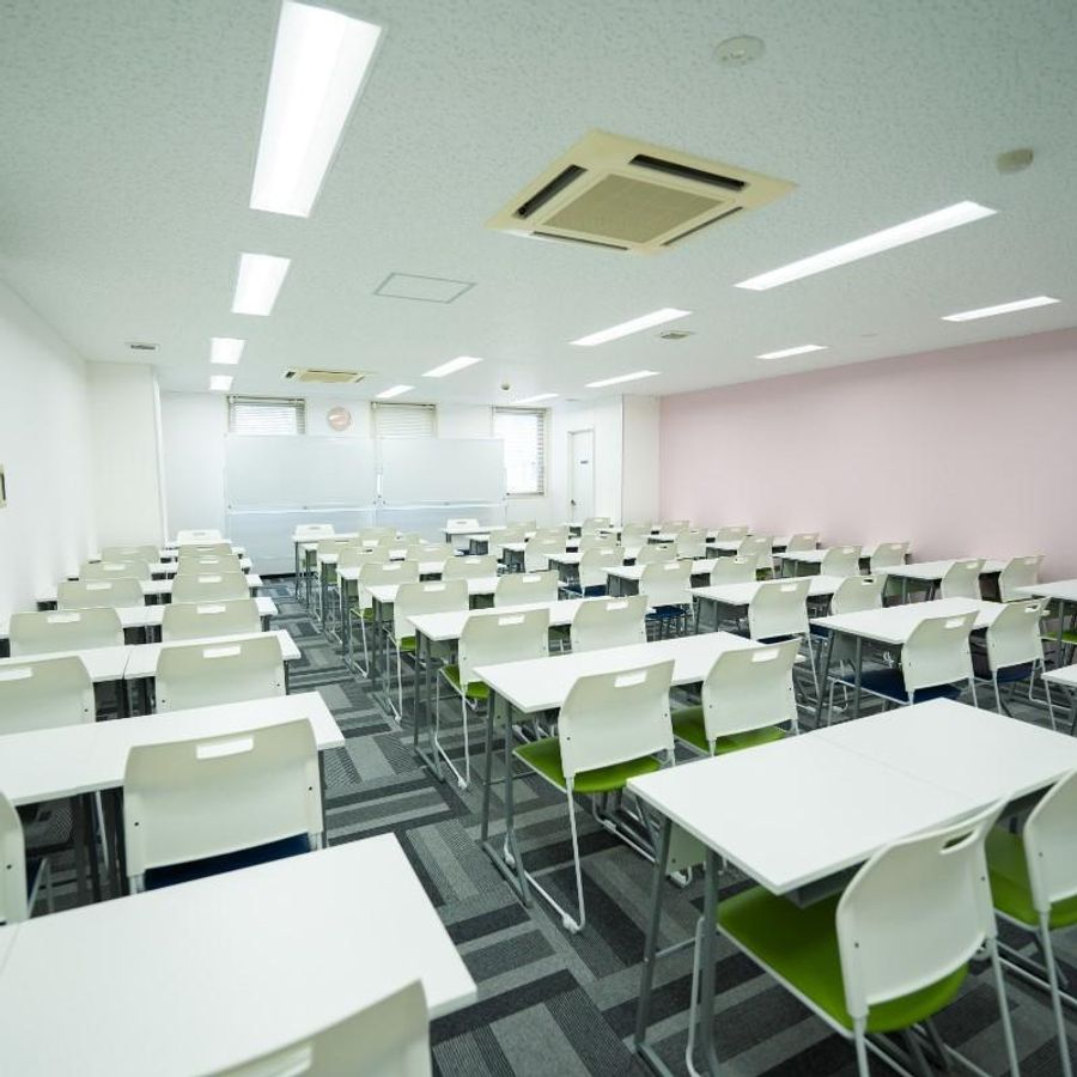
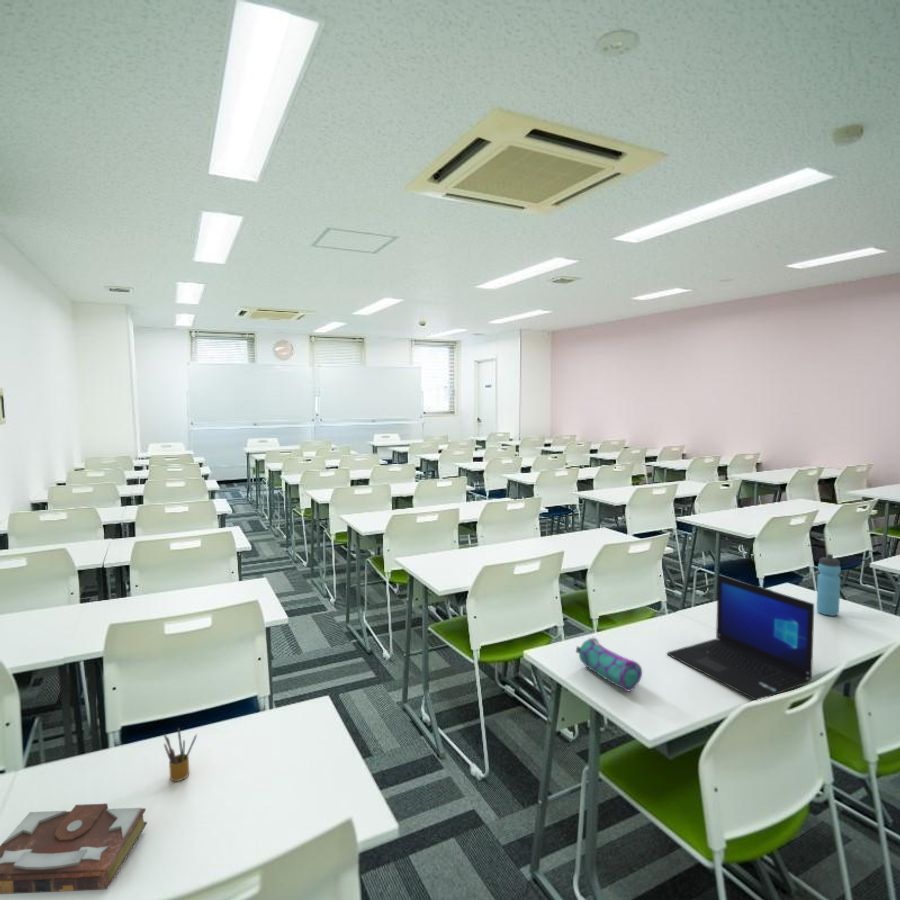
+ laptop [666,573,815,701]
+ water bottle [816,553,842,617]
+ pencil box [163,726,198,782]
+ pencil case [575,636,643,692]
+ book [0,803,148,895]
